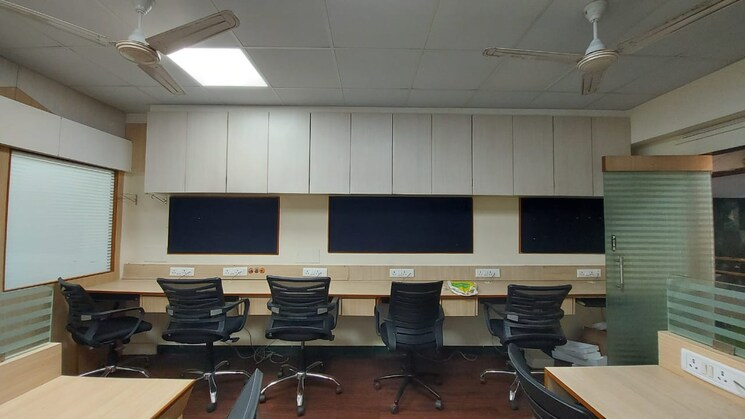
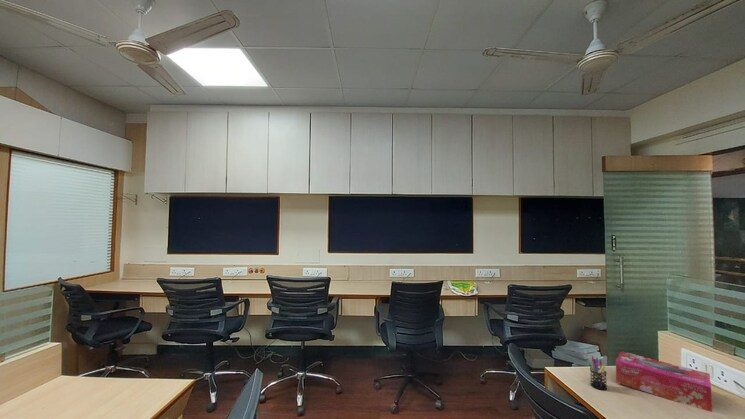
+ tissue box [615,350,713,413]
+ pen holder [587,355,608,391]
